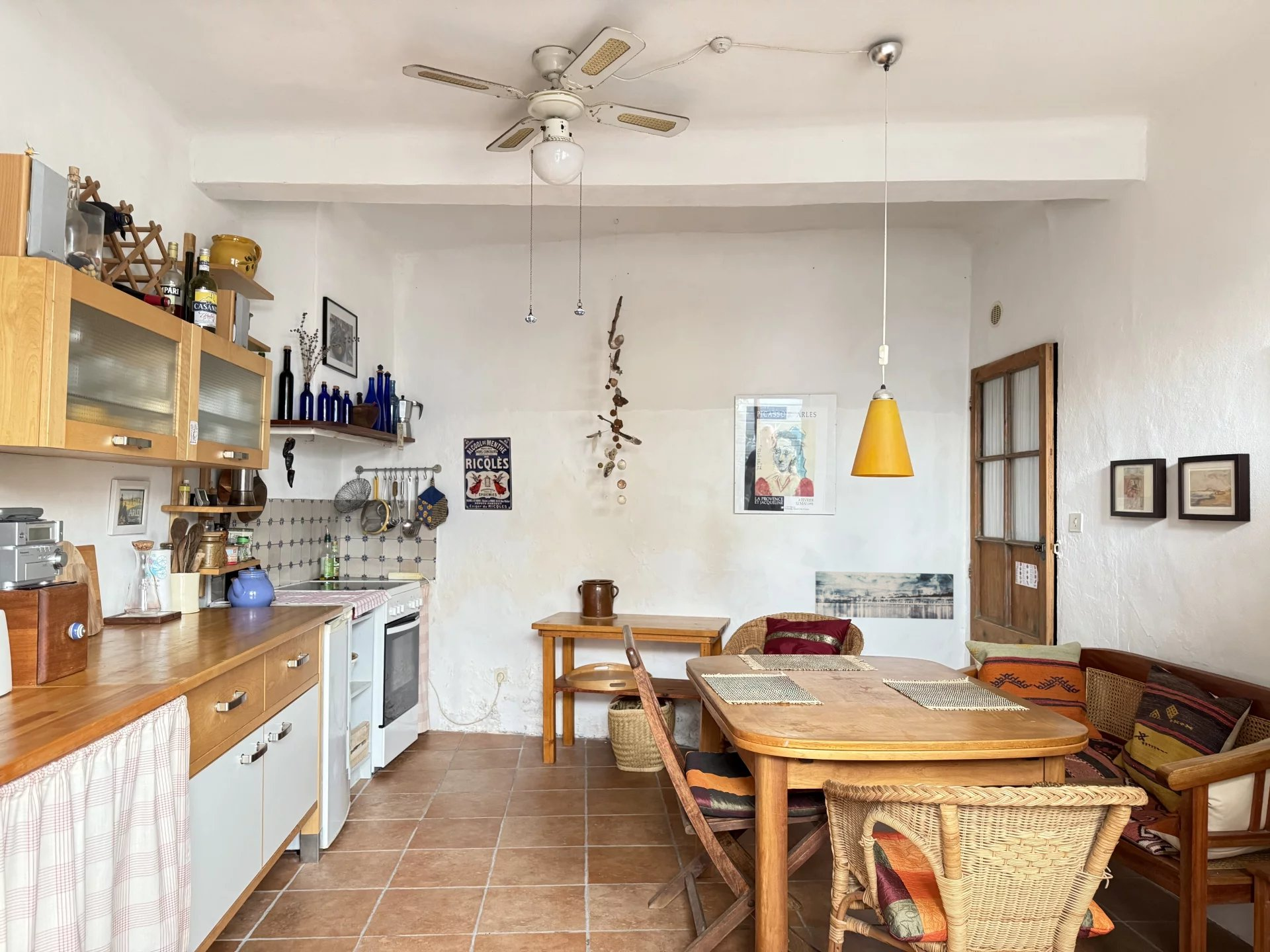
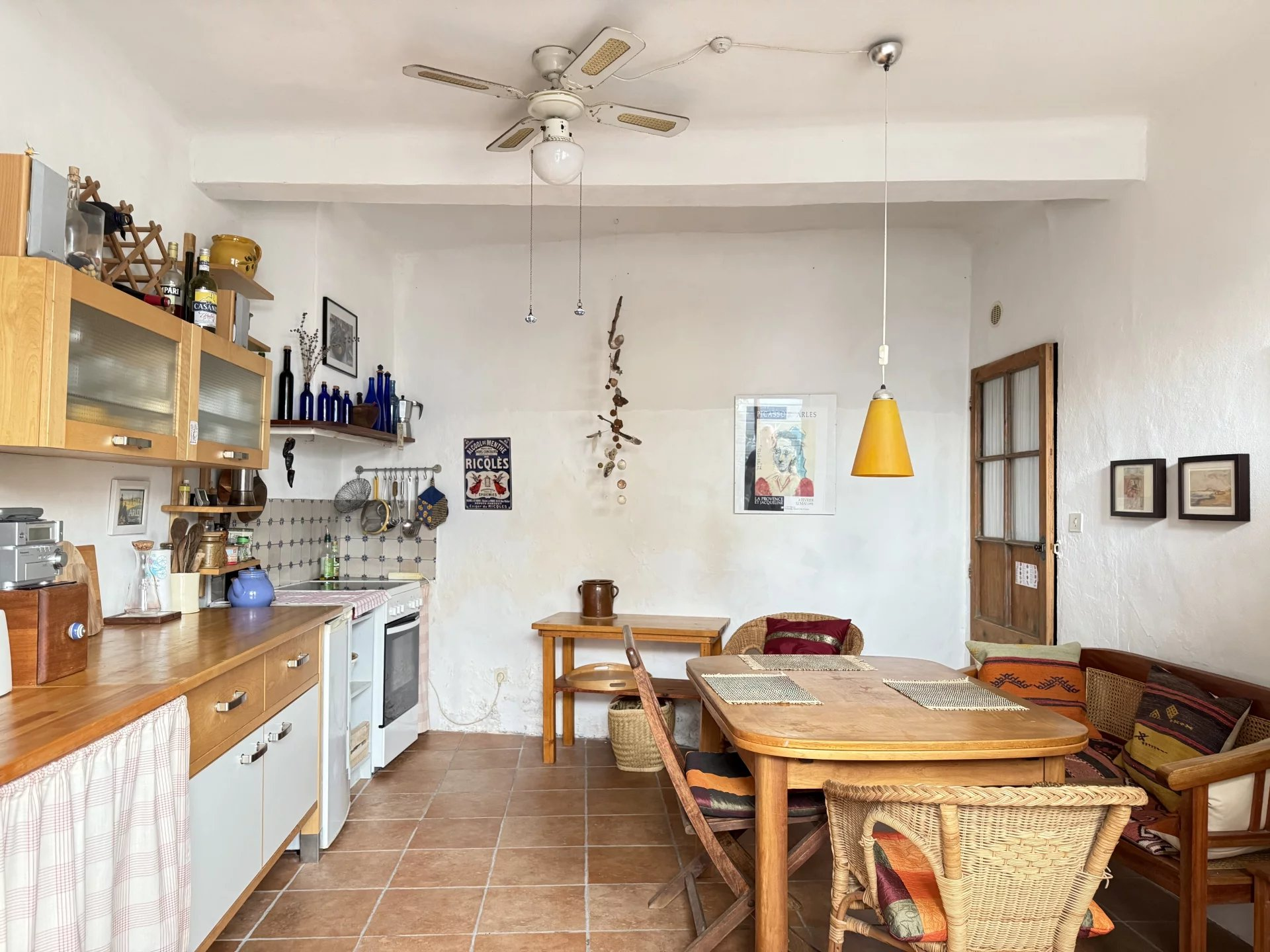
- wall art [814,571,954,620]
